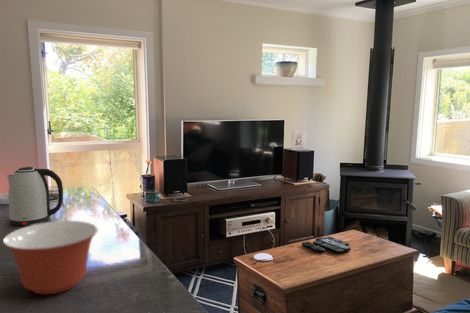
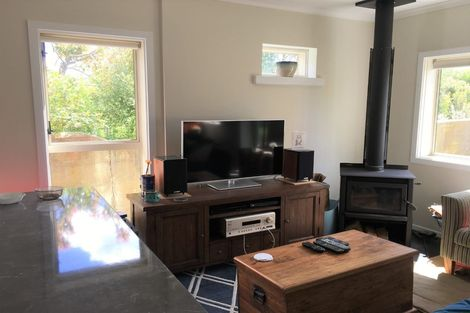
- kettle [6,166,64,227]
- mixing bowl [2,220,99,295]
